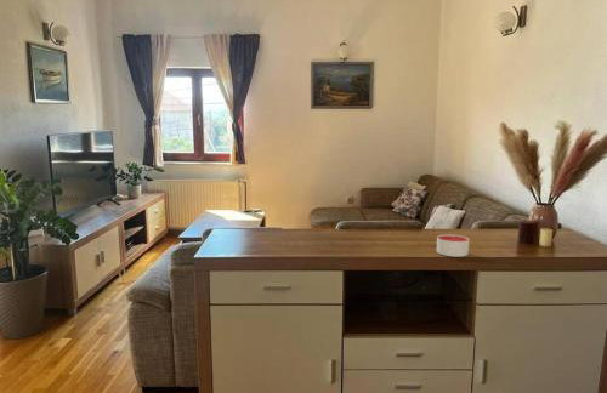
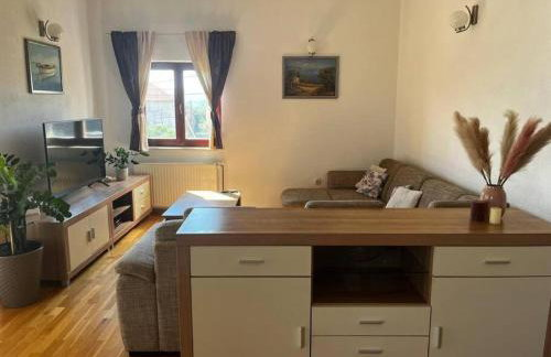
- candle [436,233,470,258]
